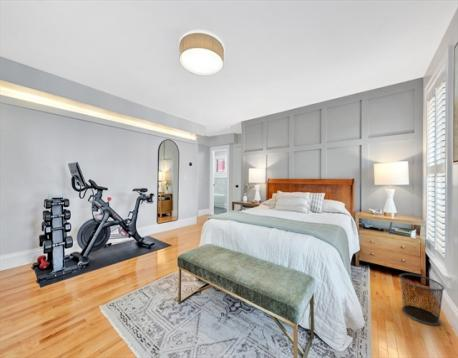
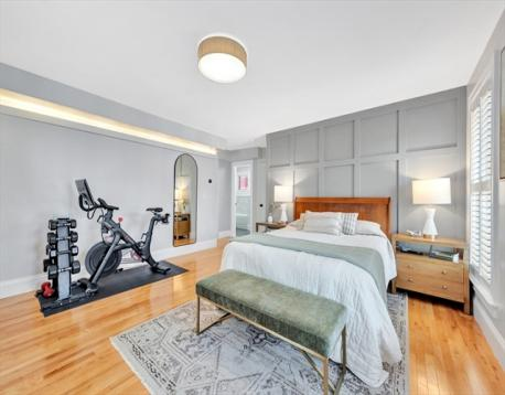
- waste bin [398,272,445,326]
